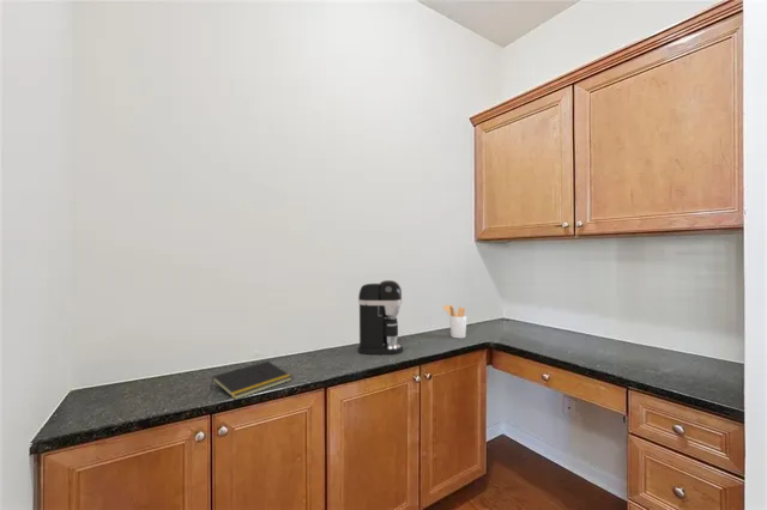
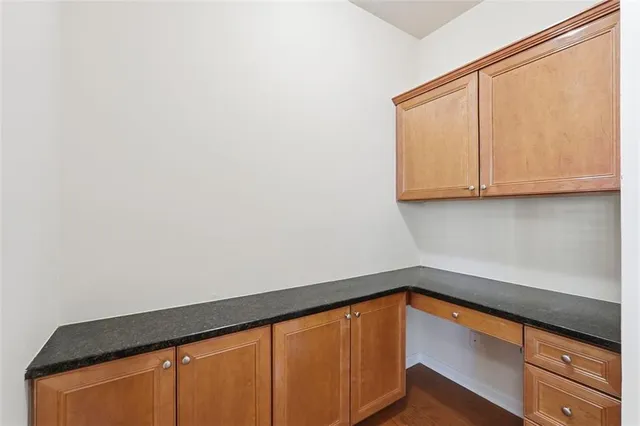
- coffee maker [357,279,404,356]
- notepad [210,359,294,401]
- utensil holder [441,304,467,339]
